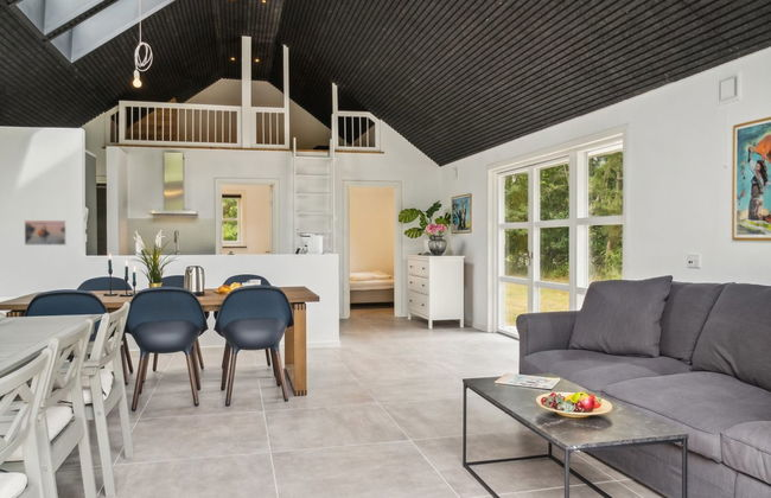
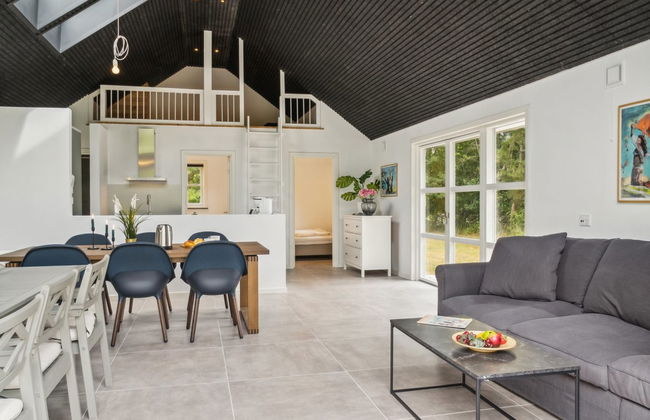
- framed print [24,219,68,247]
